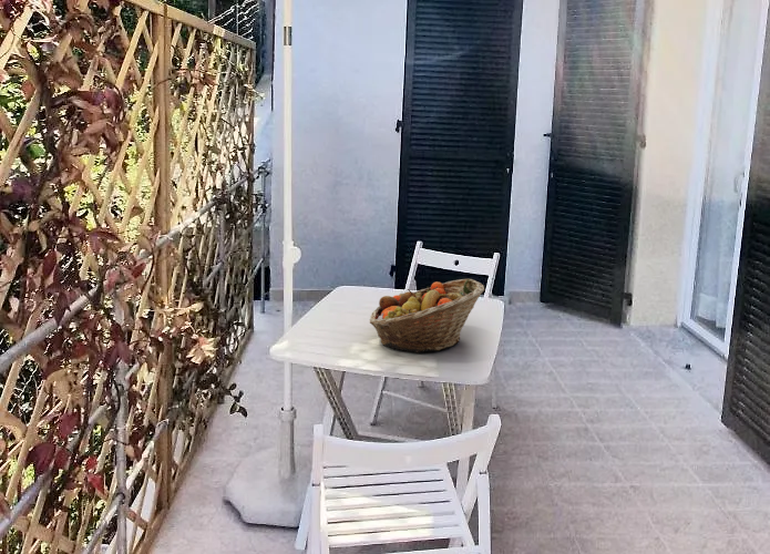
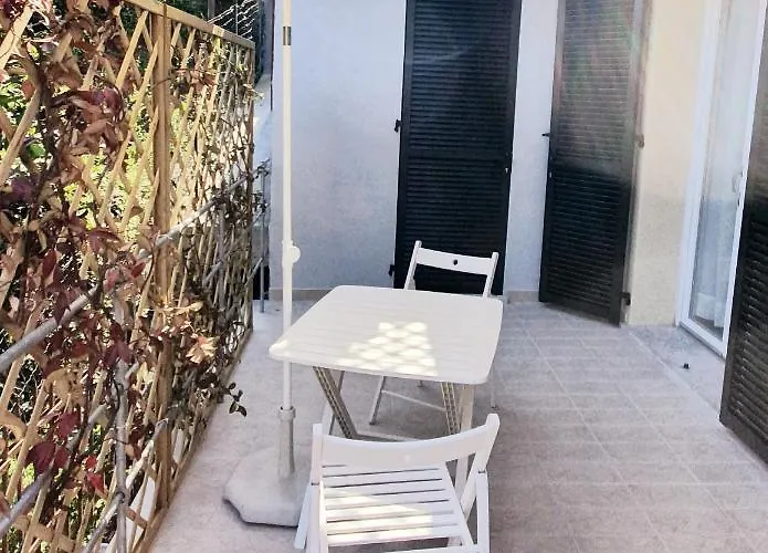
- fruit basket [369,278,485,353]
